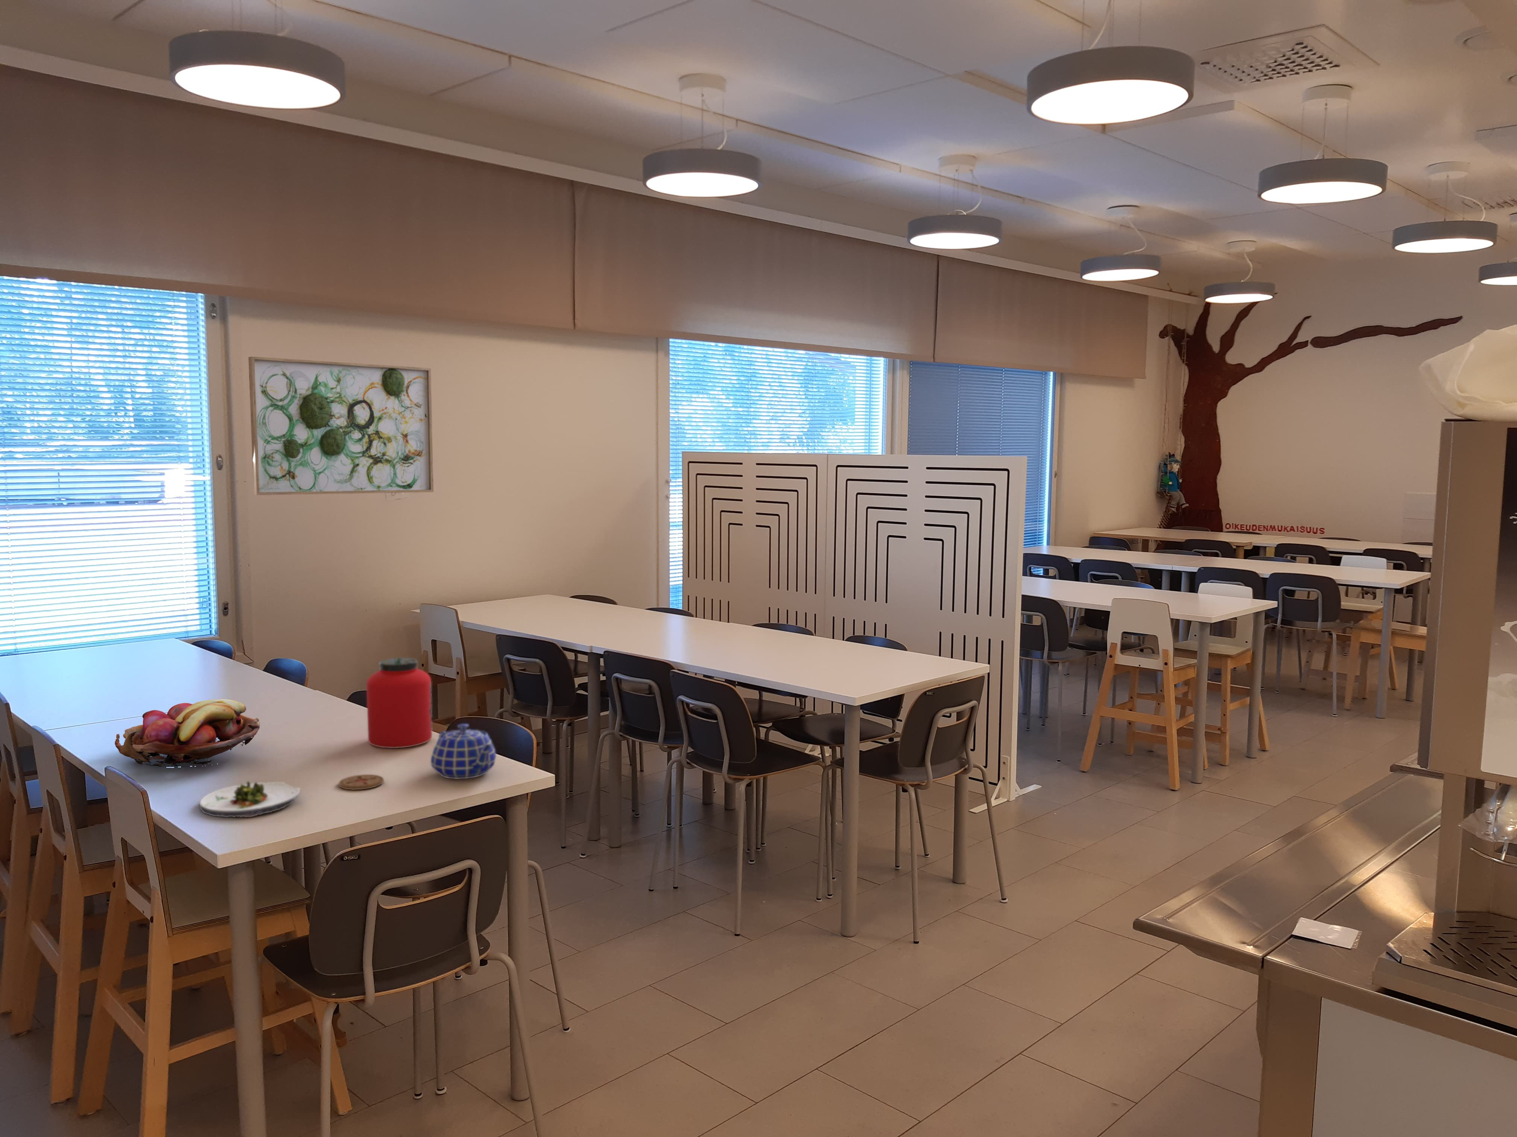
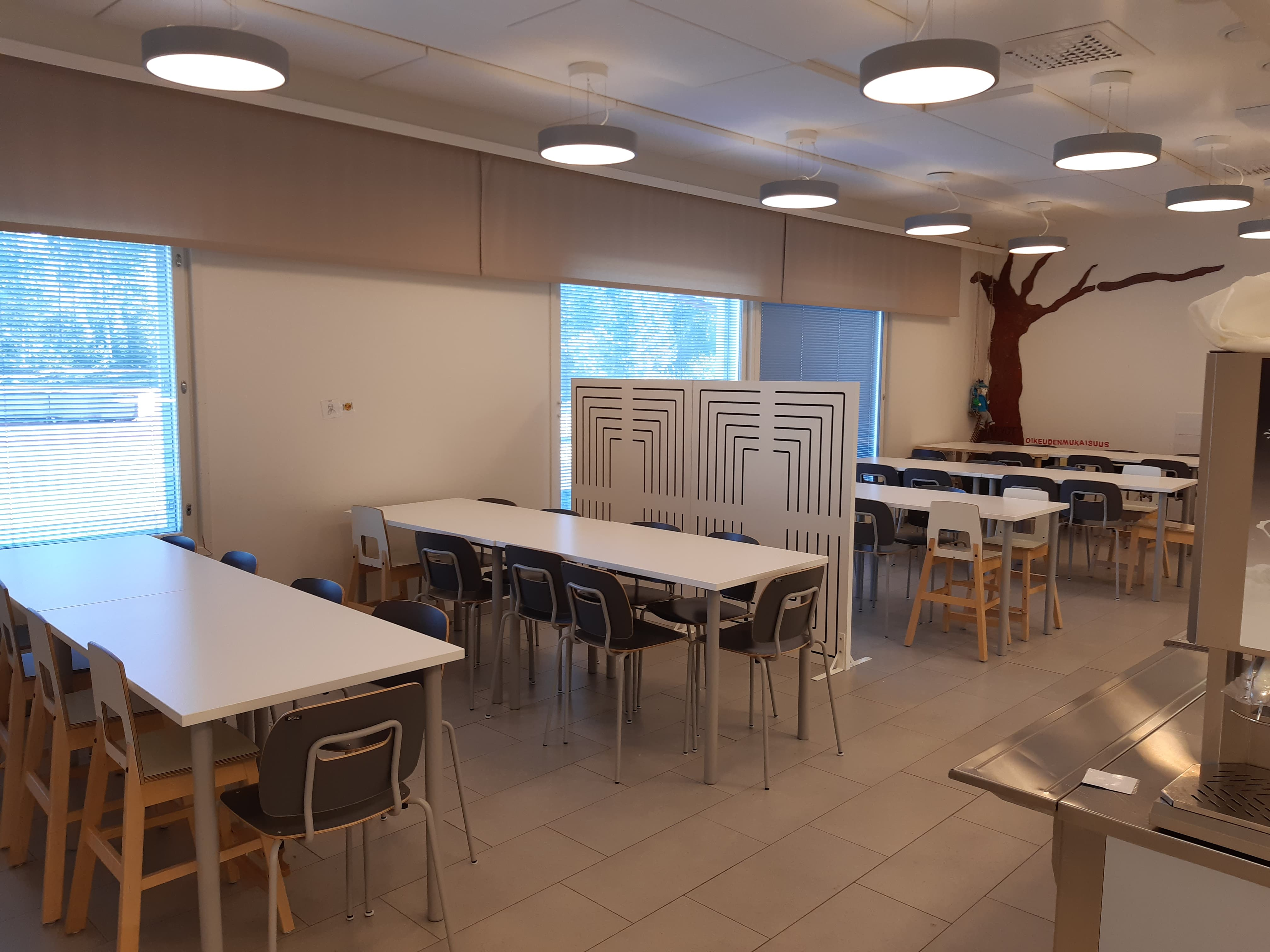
- coaster [338,774,385,791]
- fruit basket [115,699,260,768]
- teapot [430,724,497,780]
- wall art [248,356,434,496]
- protein powder [366,658,432,749]
- salad plate [198,781,301,818]
